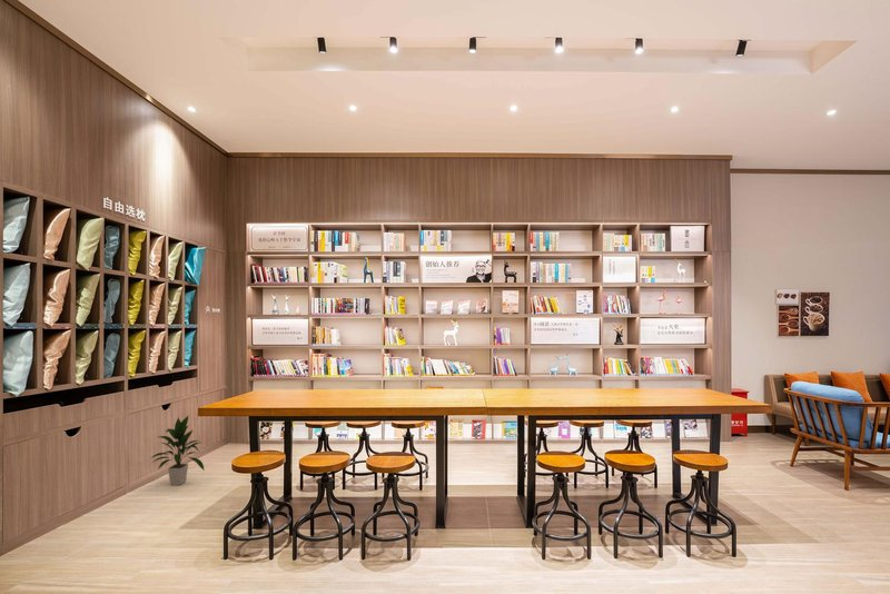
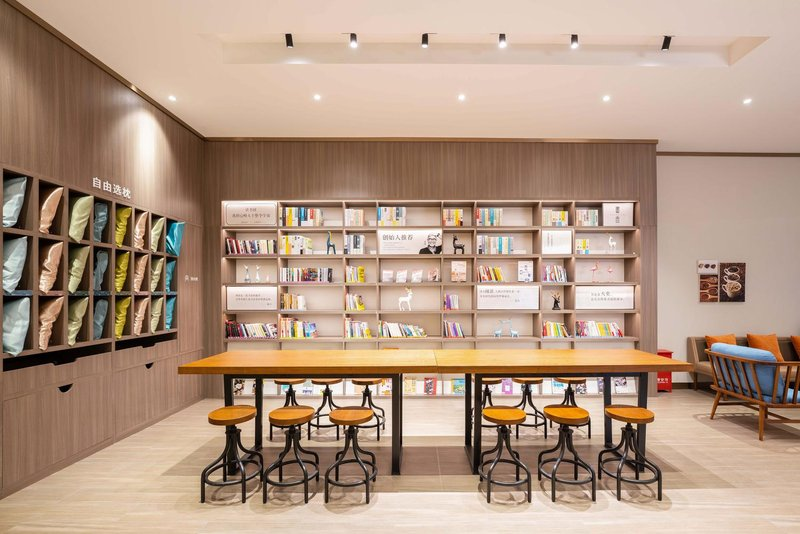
- indoor plant [150,415,206,486]
